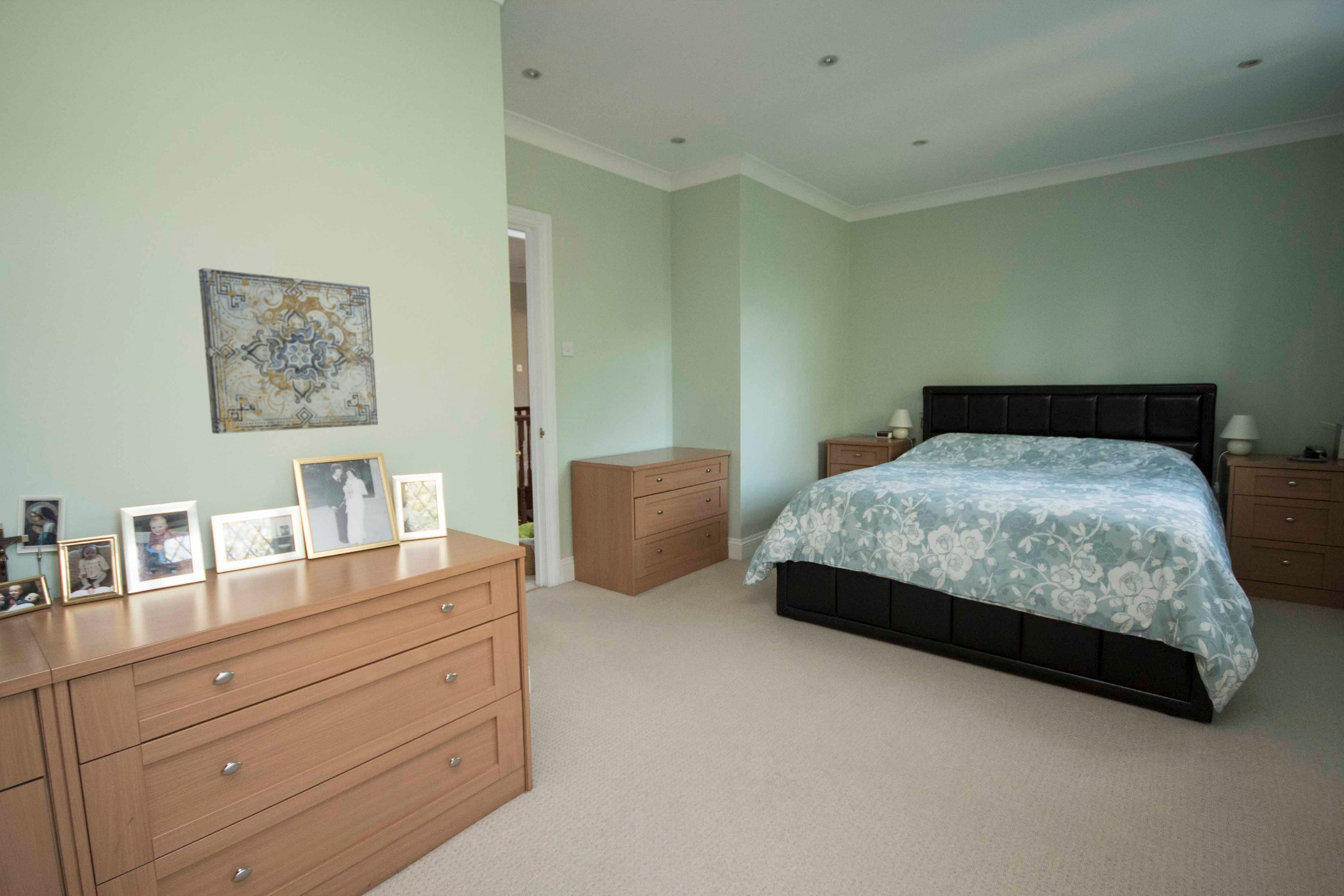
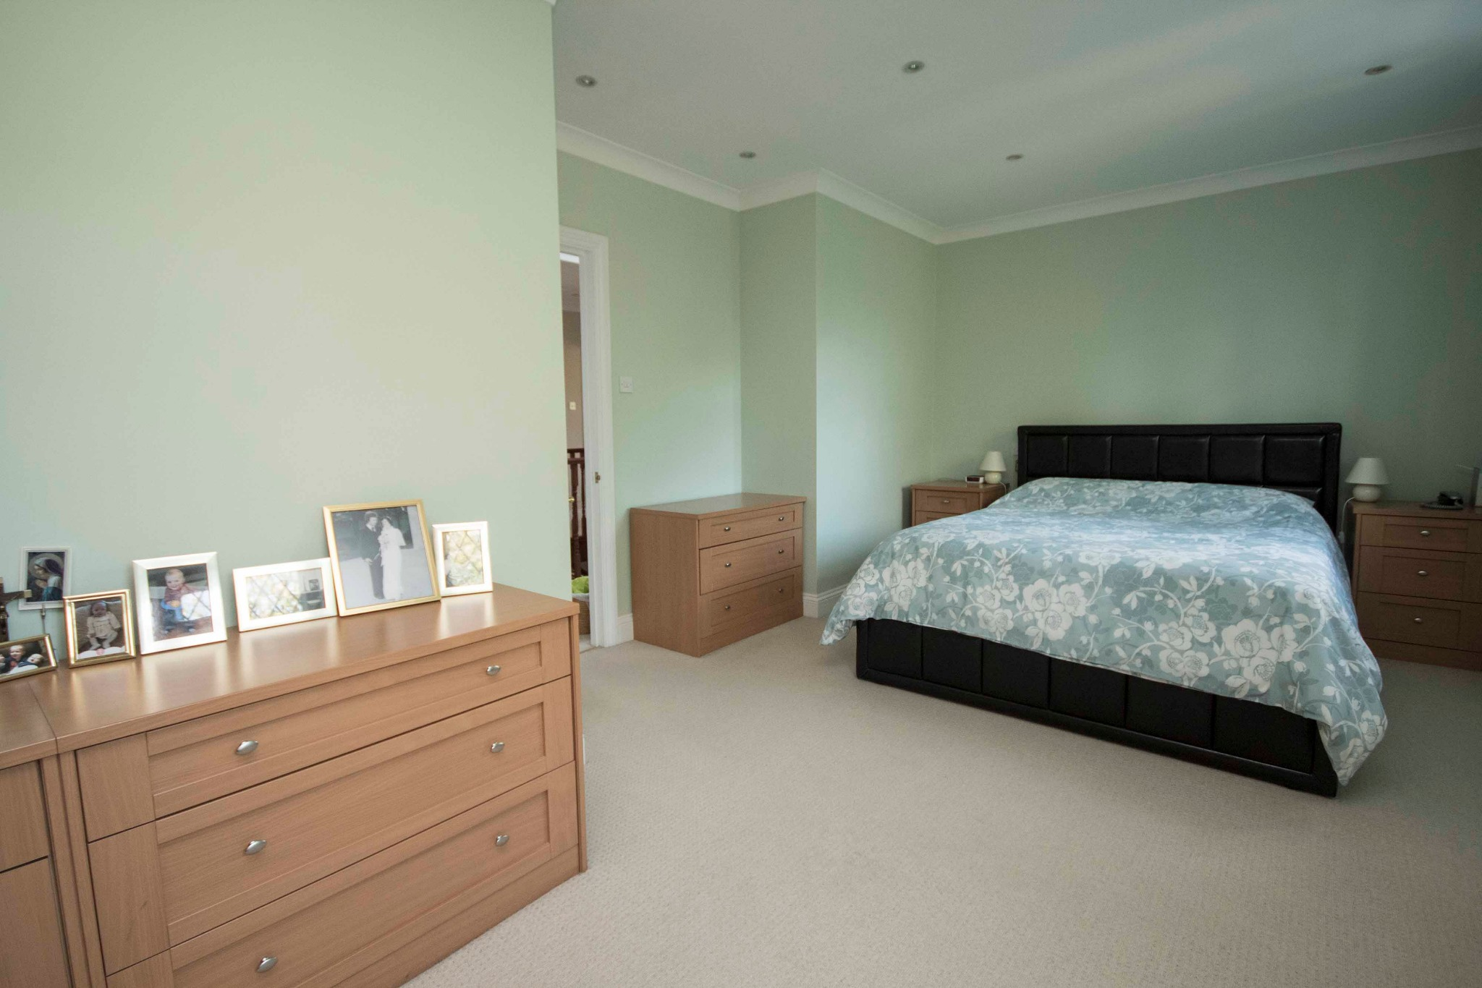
- wall art [198,267,379,434]
